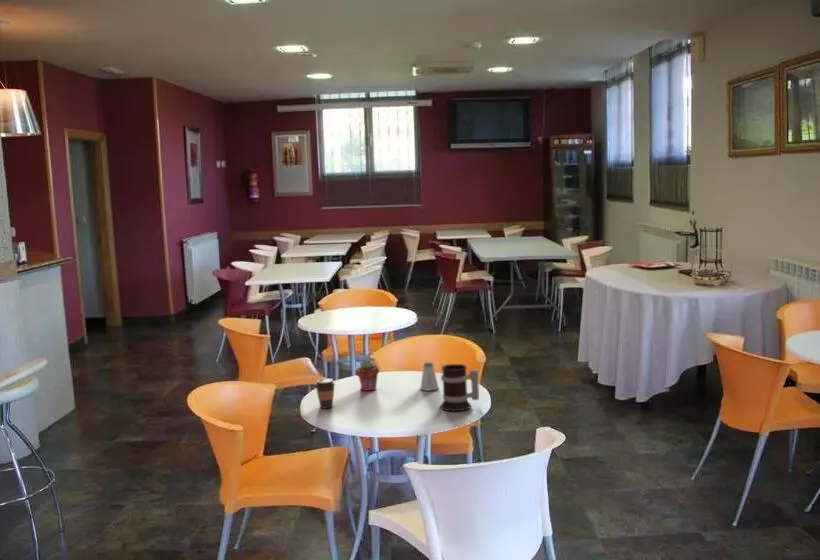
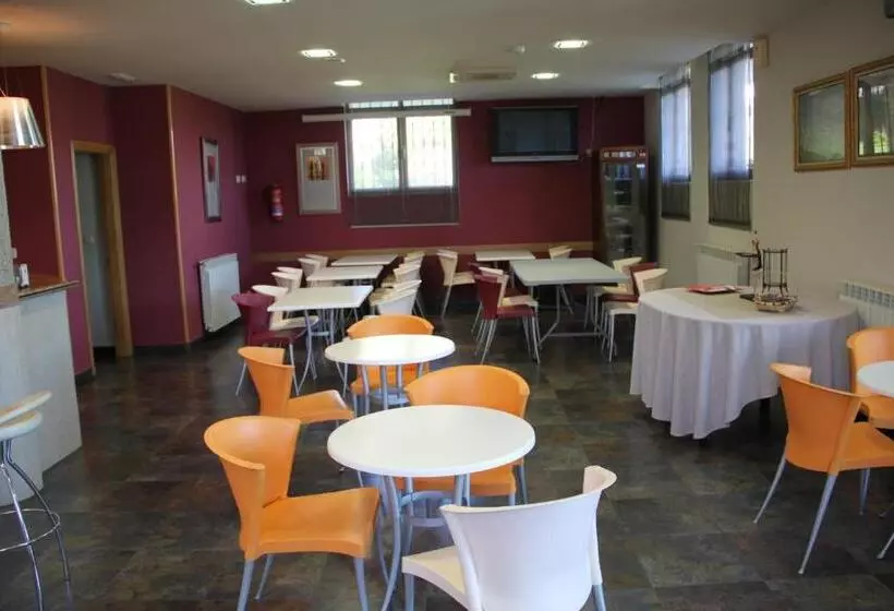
- coffee cup [314,378,337,410]
- saltshaker [419,361,440,392]
- mug [439,363,480,412]
- potted succulent [355,358,380,392]
